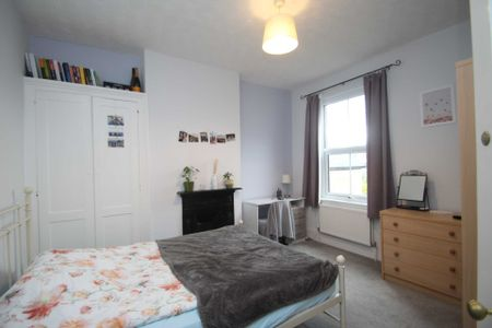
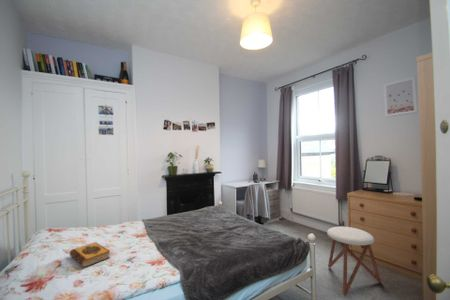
+ stool [326,226,383,296]
+ hardback book [68,241,111,268]
